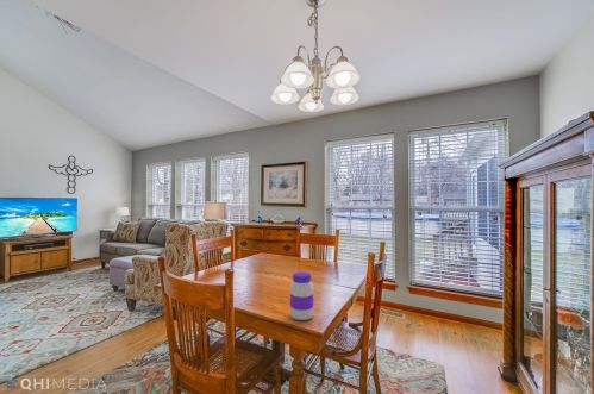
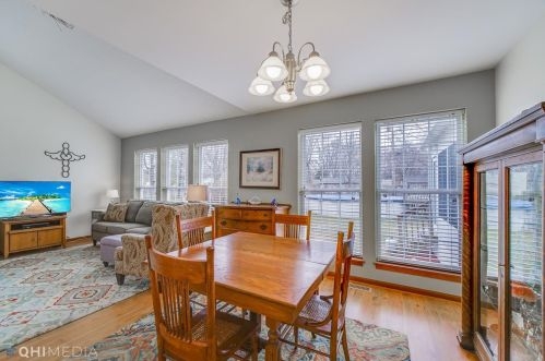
- jar [289,270,314,321]
